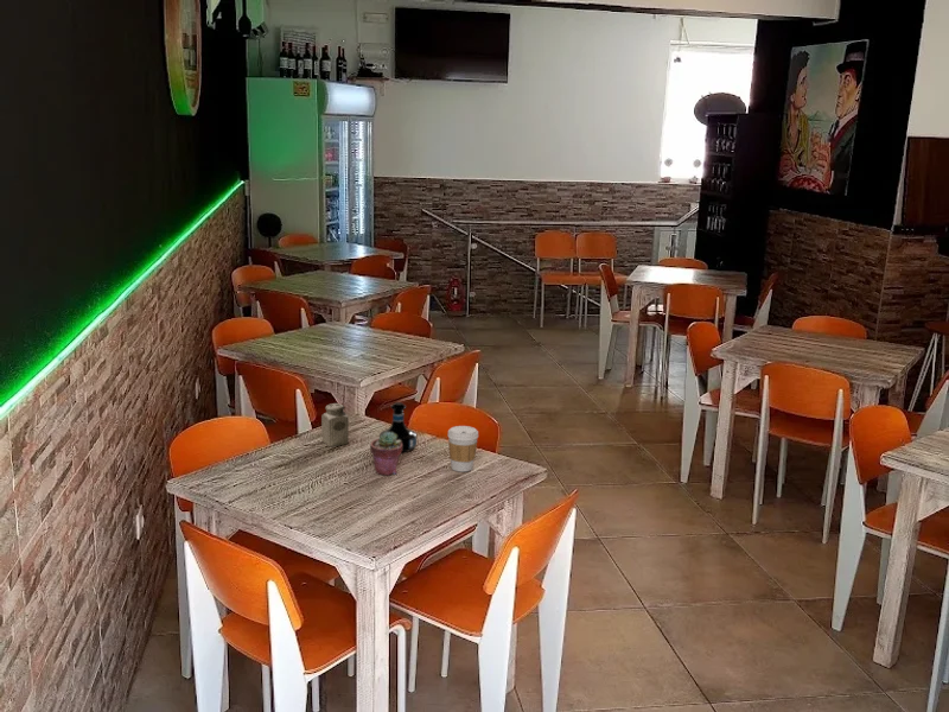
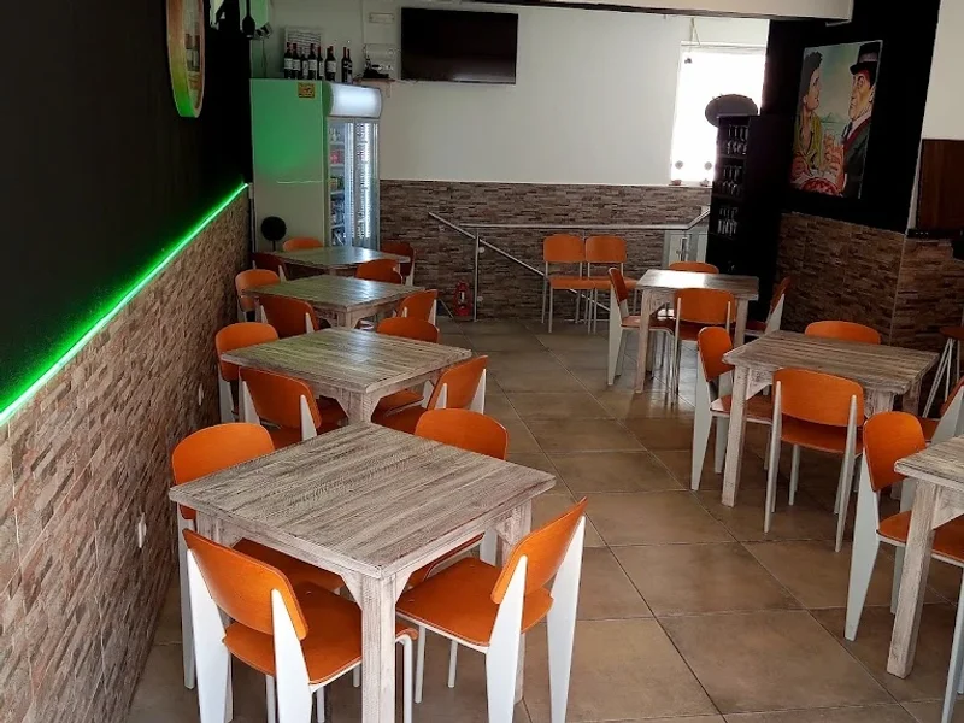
- tequila bottle [378,401,418,453]
- potted succulent [369,432,402,477]
- salt shaker [320,402,350,447]
- coffee cup [447,425,479,472]
